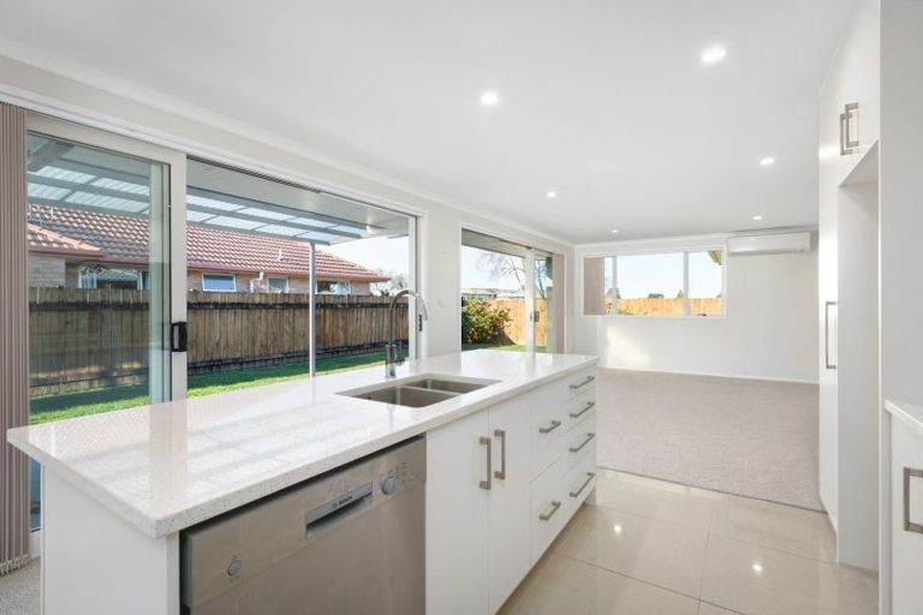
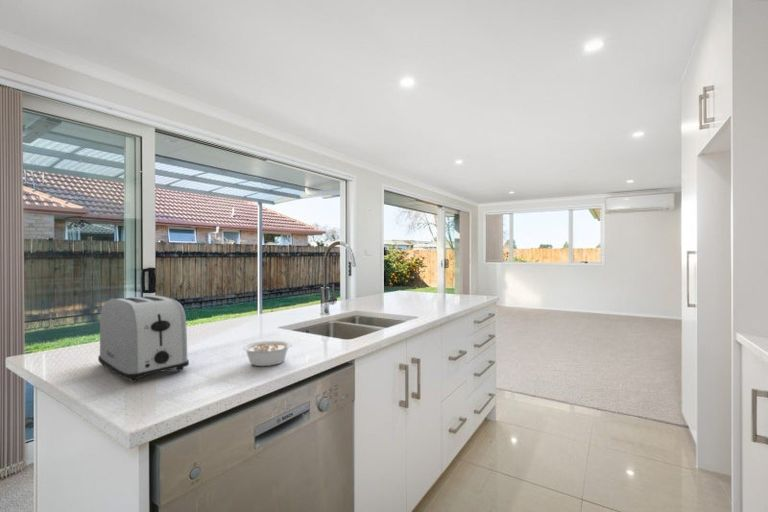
+ legume [241,340,294,367]
+ toaster [97,294,190,383]
